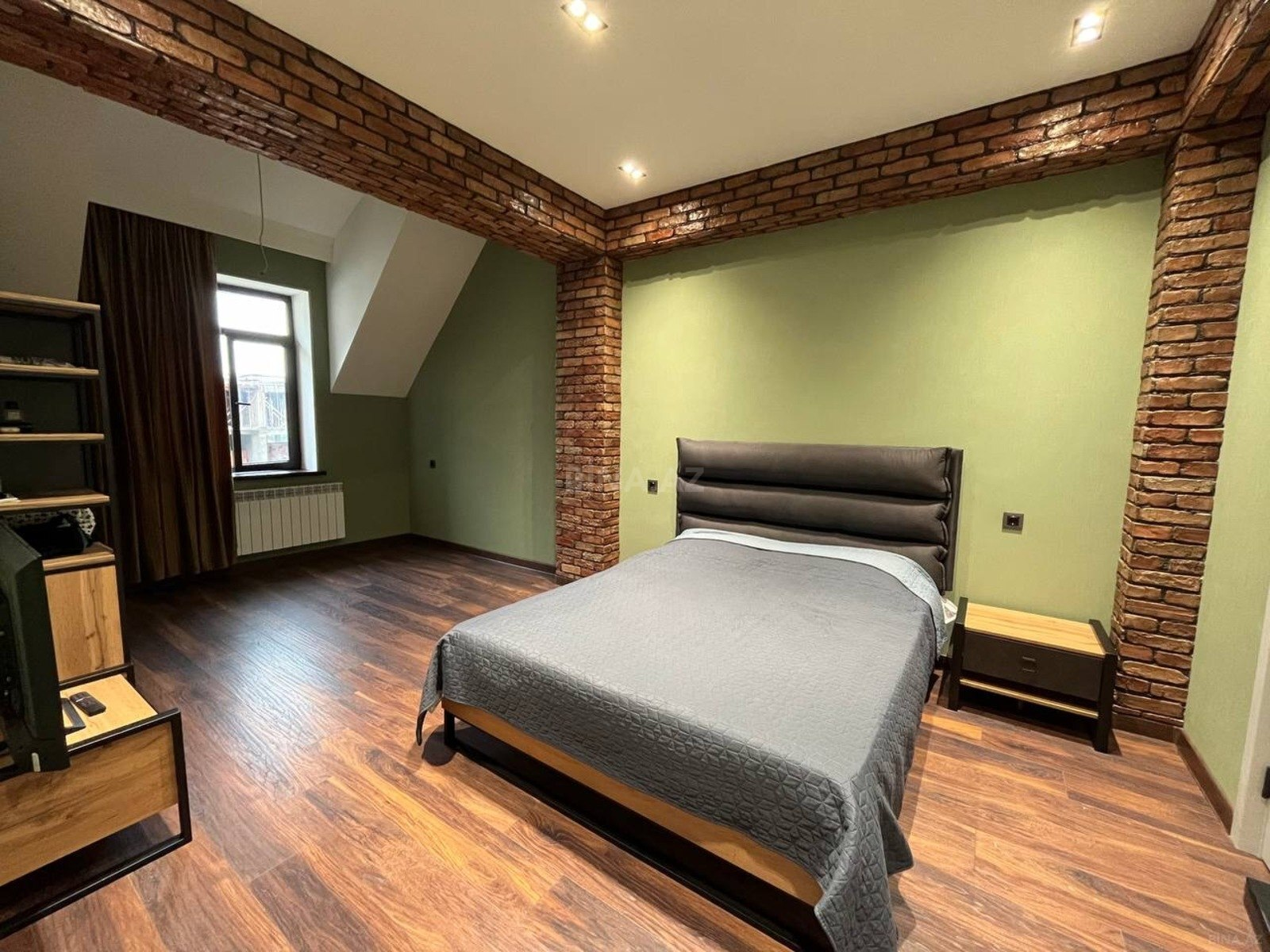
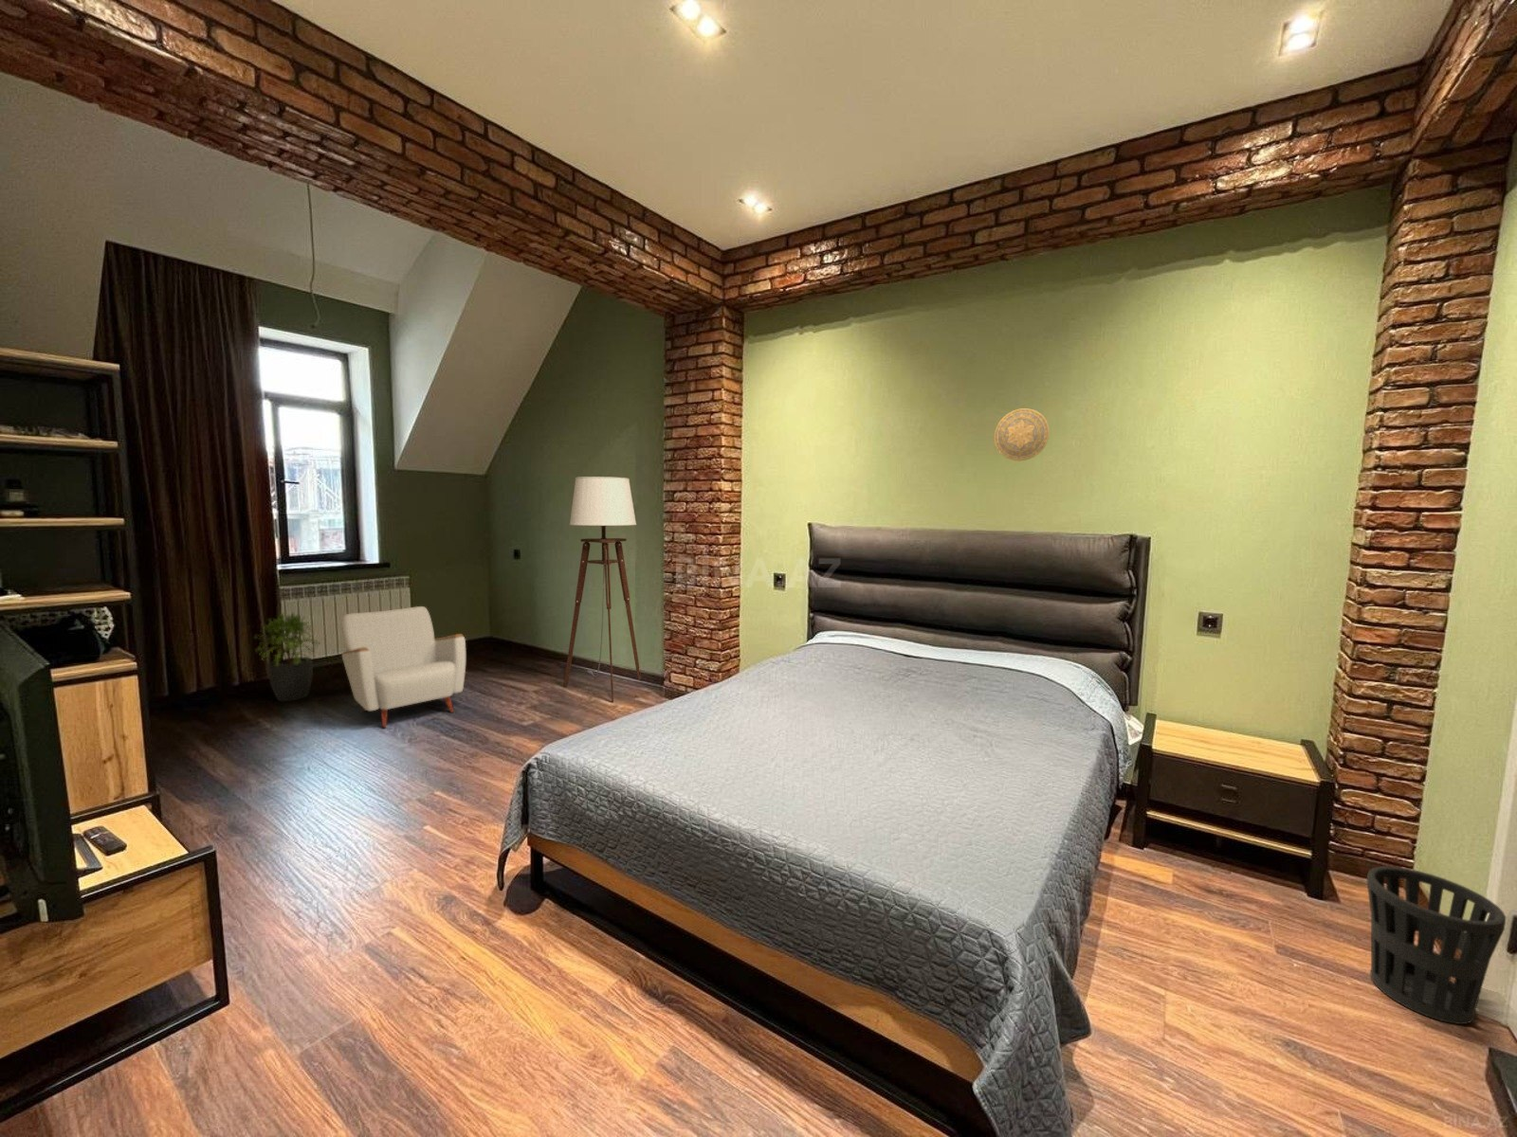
+ floor lamp [563,475,641,703]
+ armchair [340,606,467,729]
+ potted plant [253,611,321,702]
+ wastebasket [1366,865,1506,1025]
+ decorative plate [994,407,1050,461]
